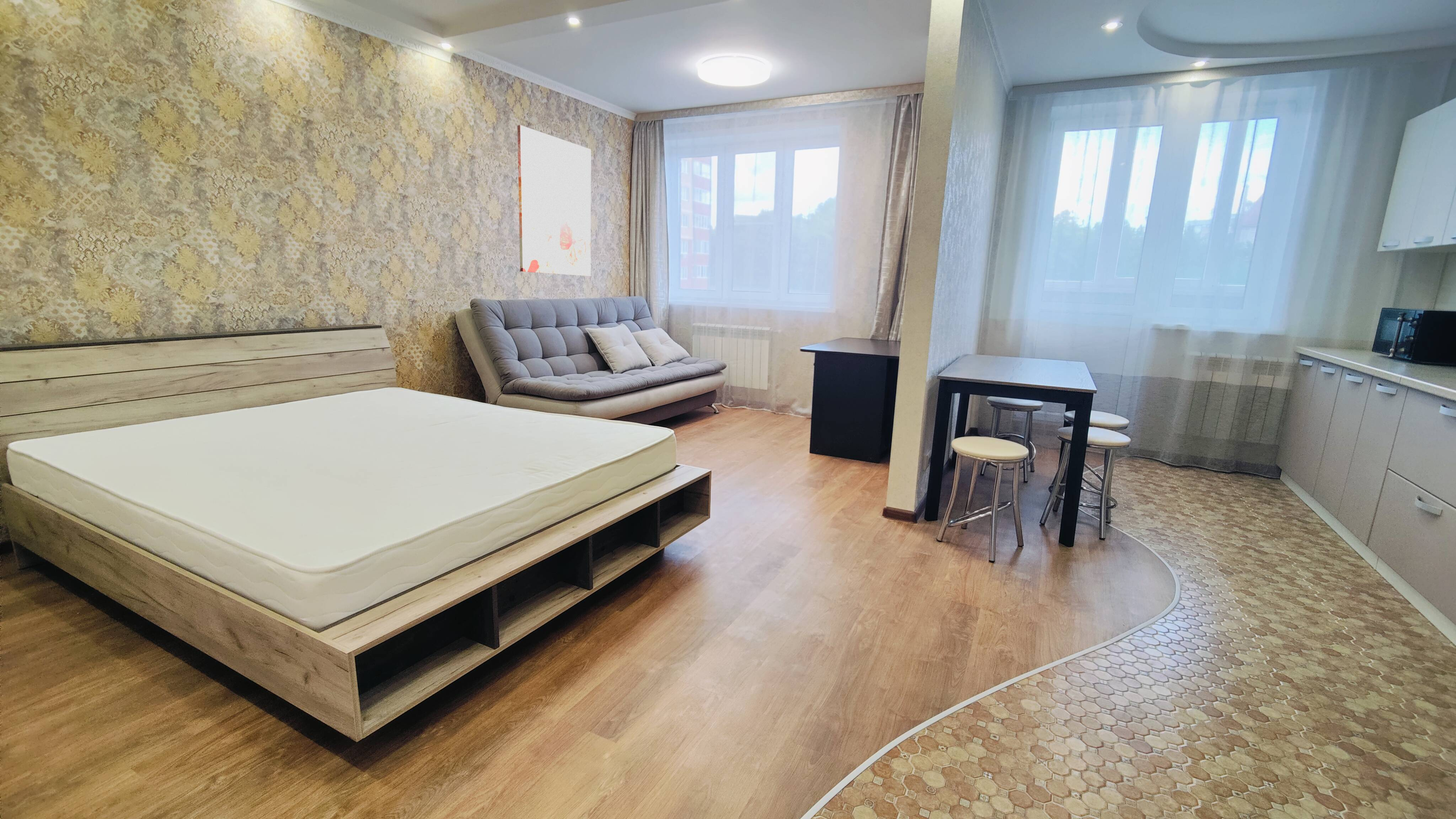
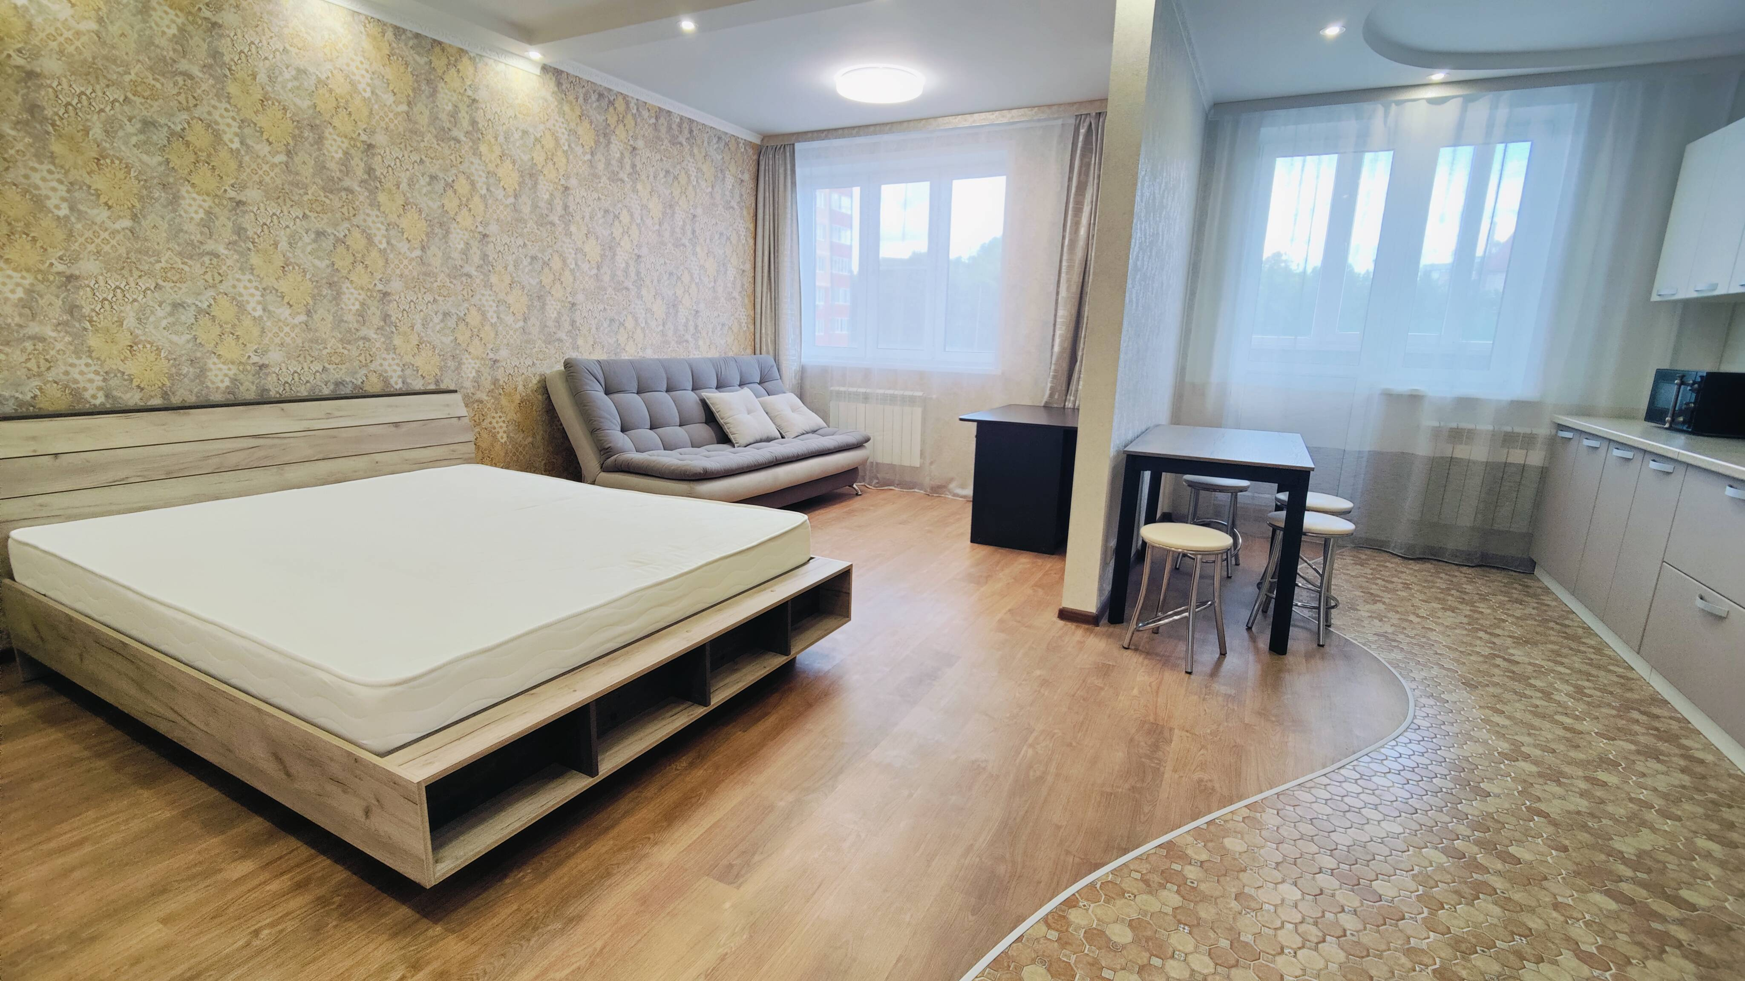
- wall art [517,125,592,277]
